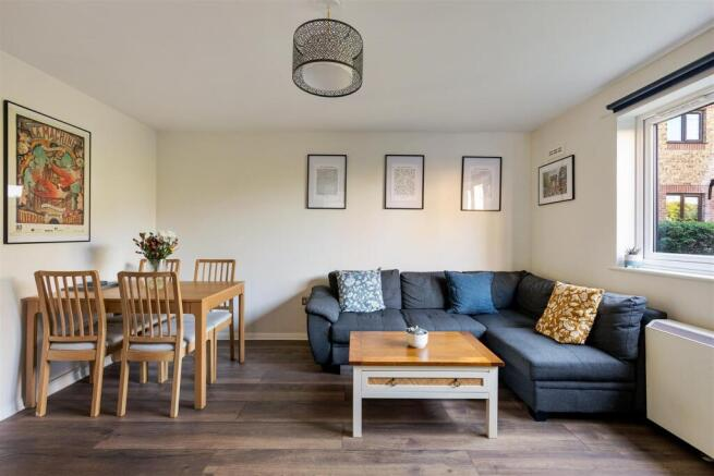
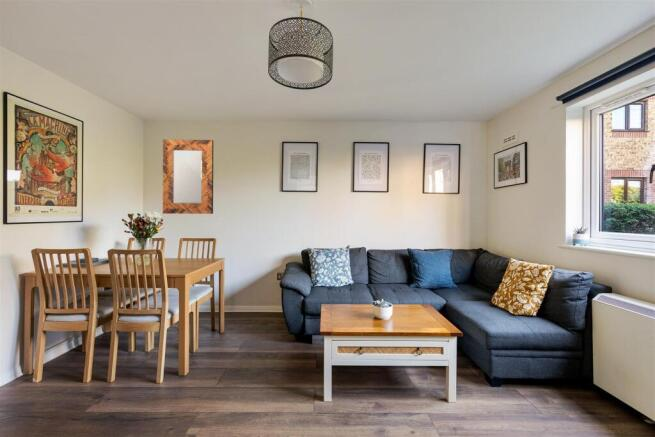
+ home mirror [162,139,214,215]
